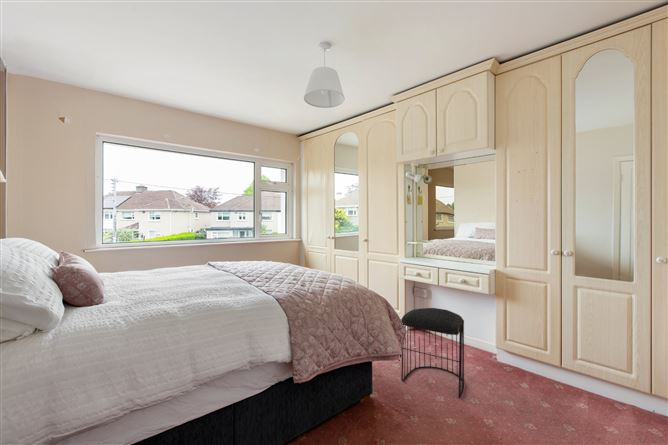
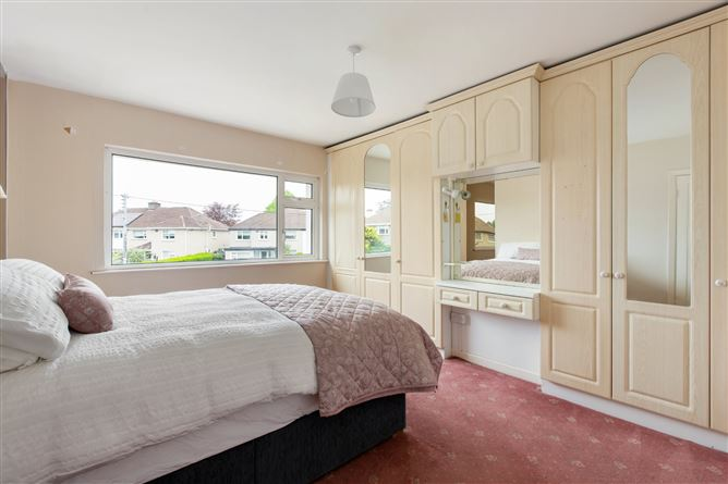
- stool [400,307,465,399]
